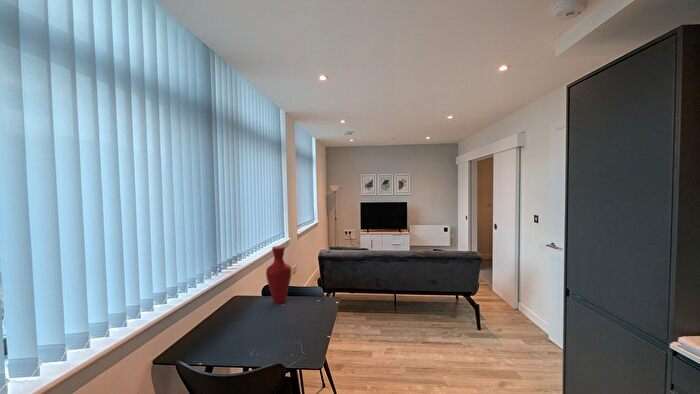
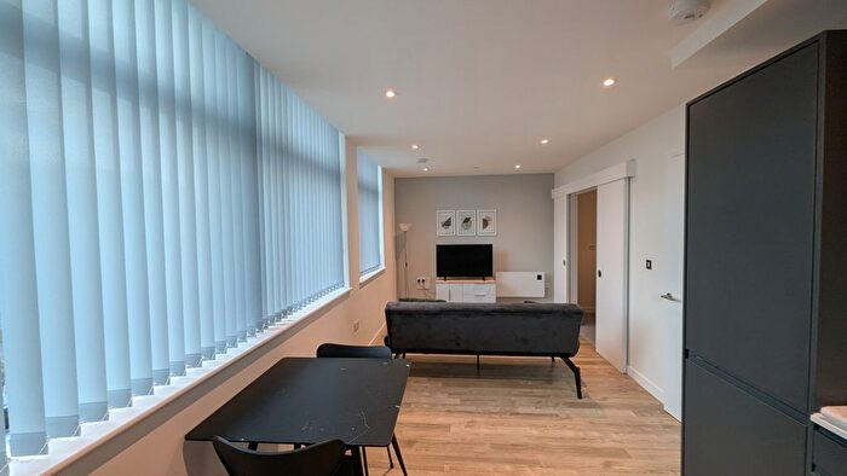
- vase [265,245,293,305]
